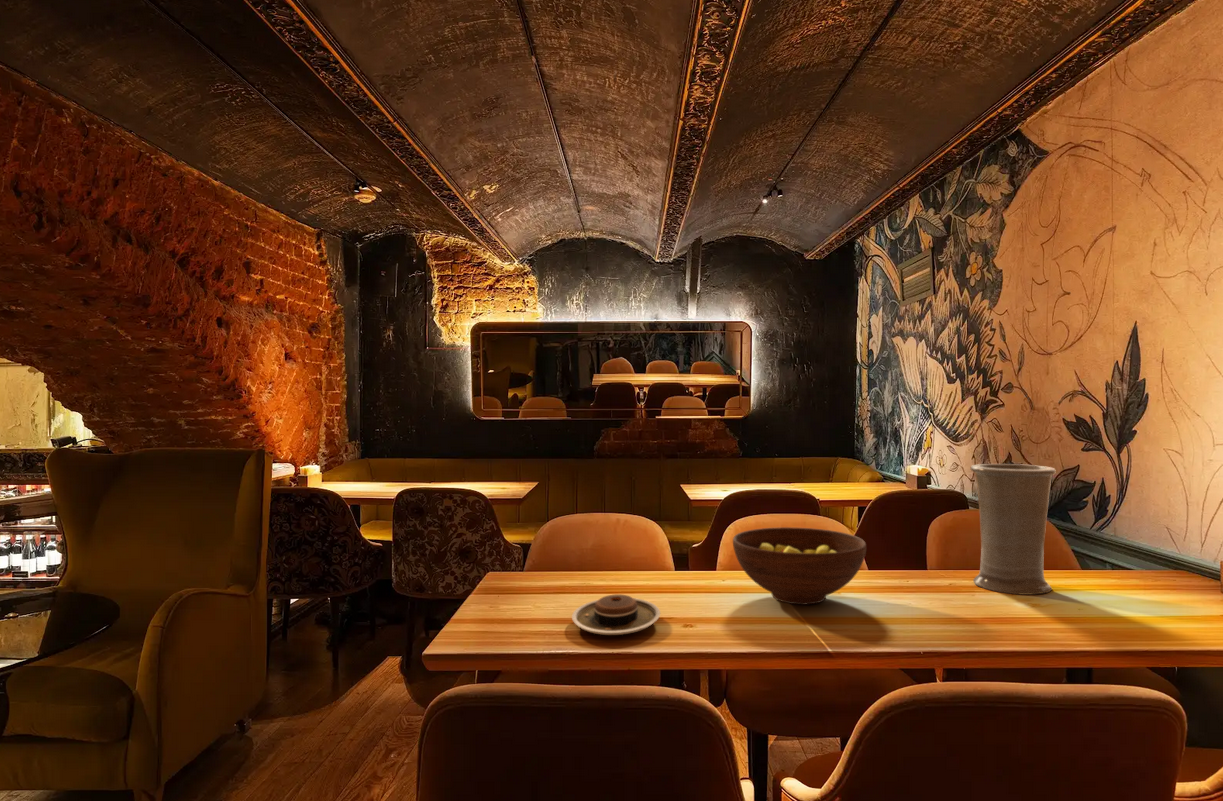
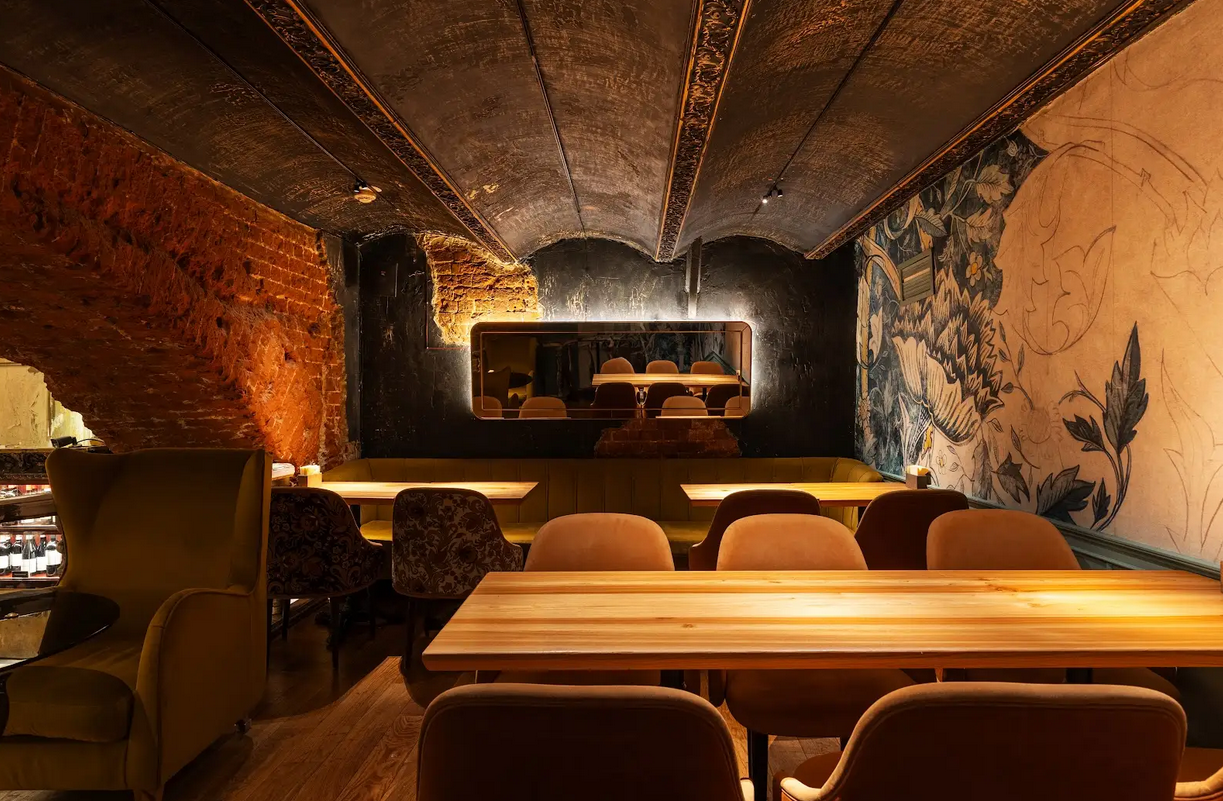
- plate [571,594,661,636]
- vase [969,463,1057,596]
- fruit bowl [732,526,867,606]
